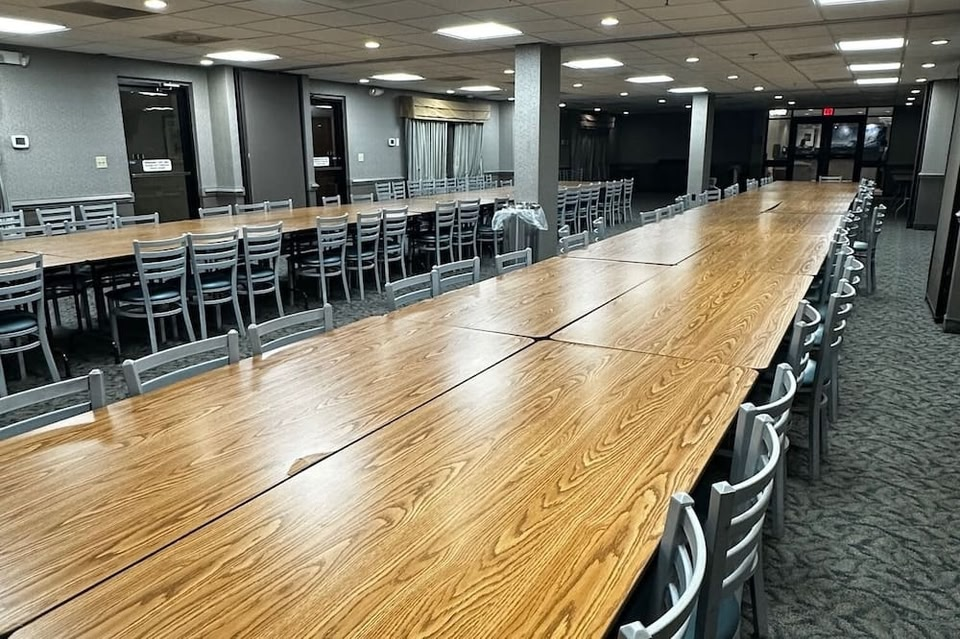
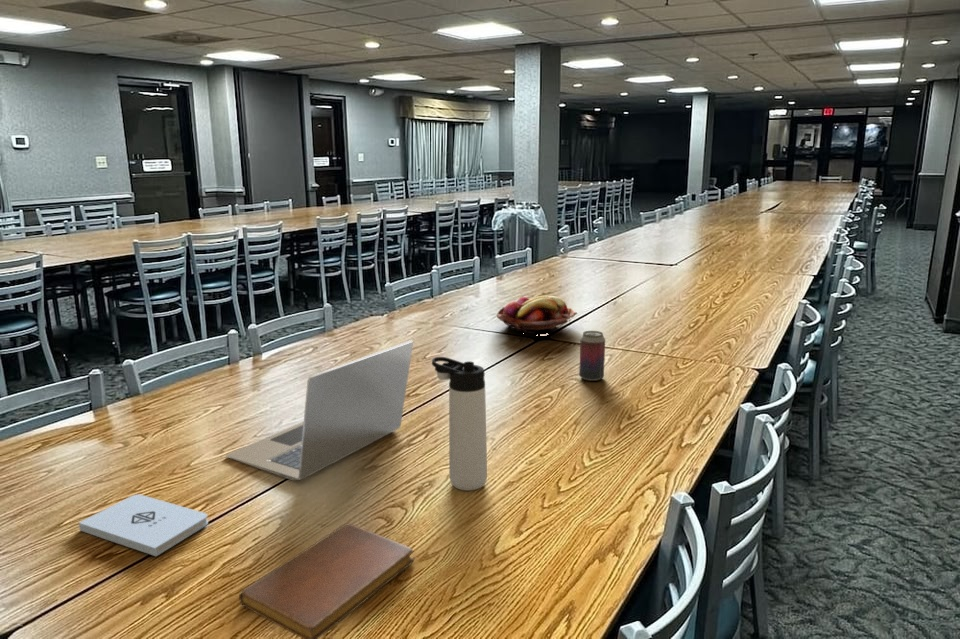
+ laptop [225,339,414,481]
+ notebook [238,522,415,639]
+ beverage can [578,330,606,382]
+ thermos bottle [431,356,488,491]
+ fruit basket [496,295,578,335]
+ notepad [78,493,209,557]
